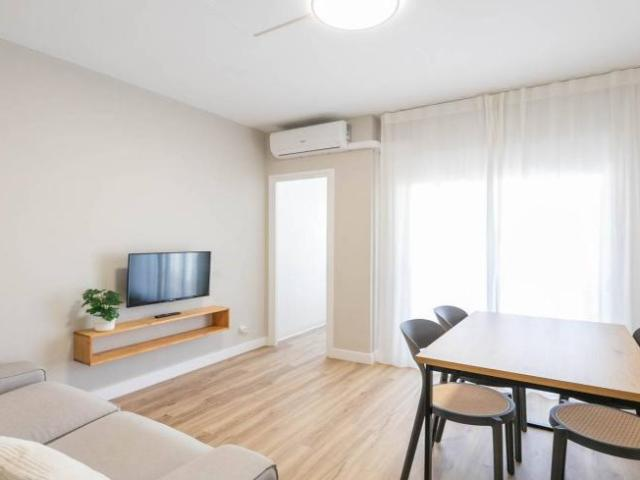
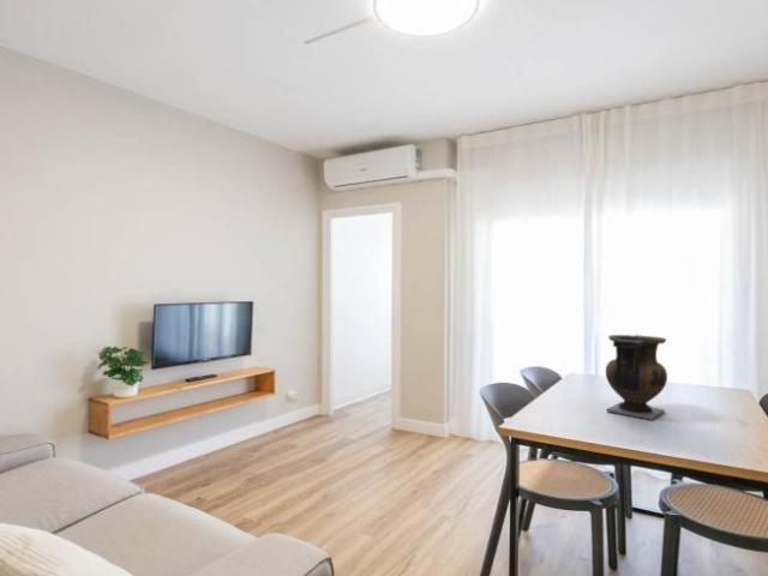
+ vase [605,334,668,421]
